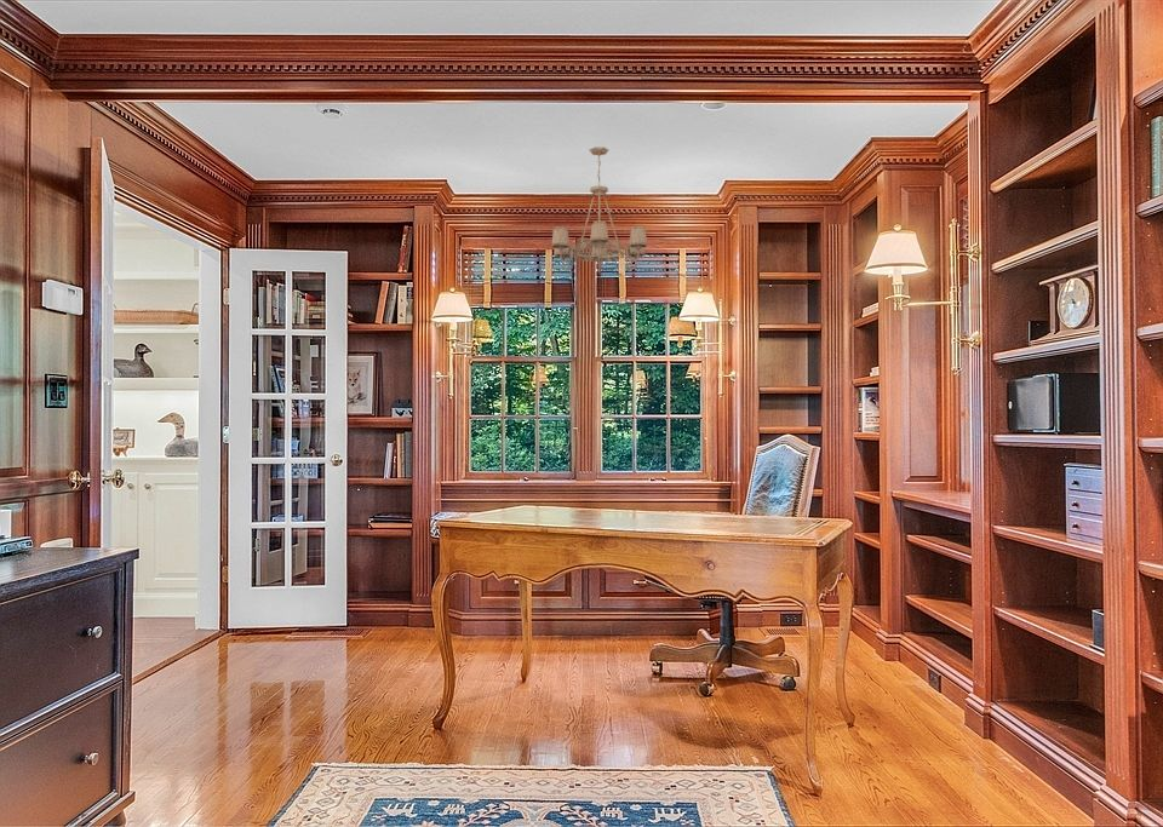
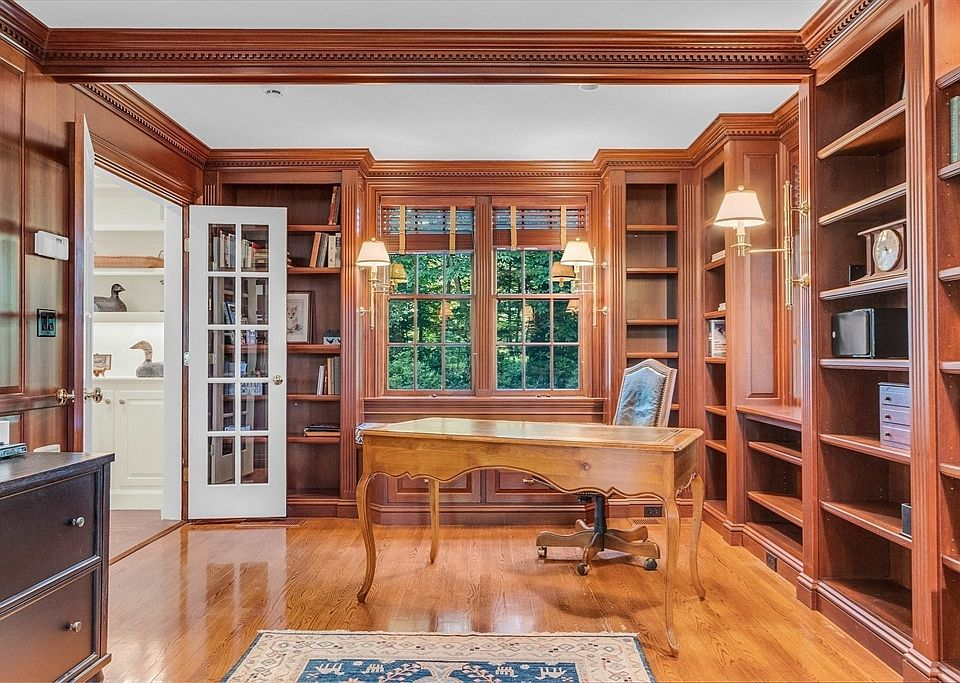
- chandelier [550,147,649,275]
